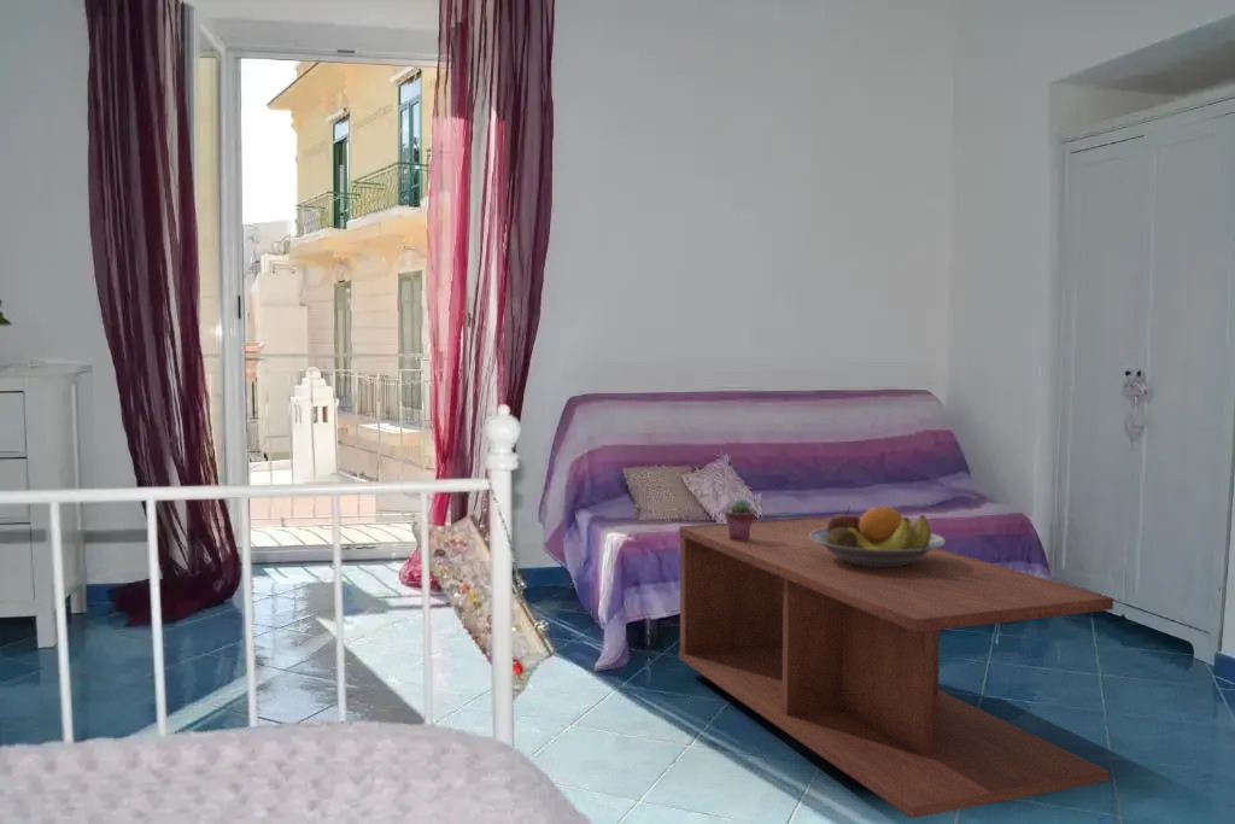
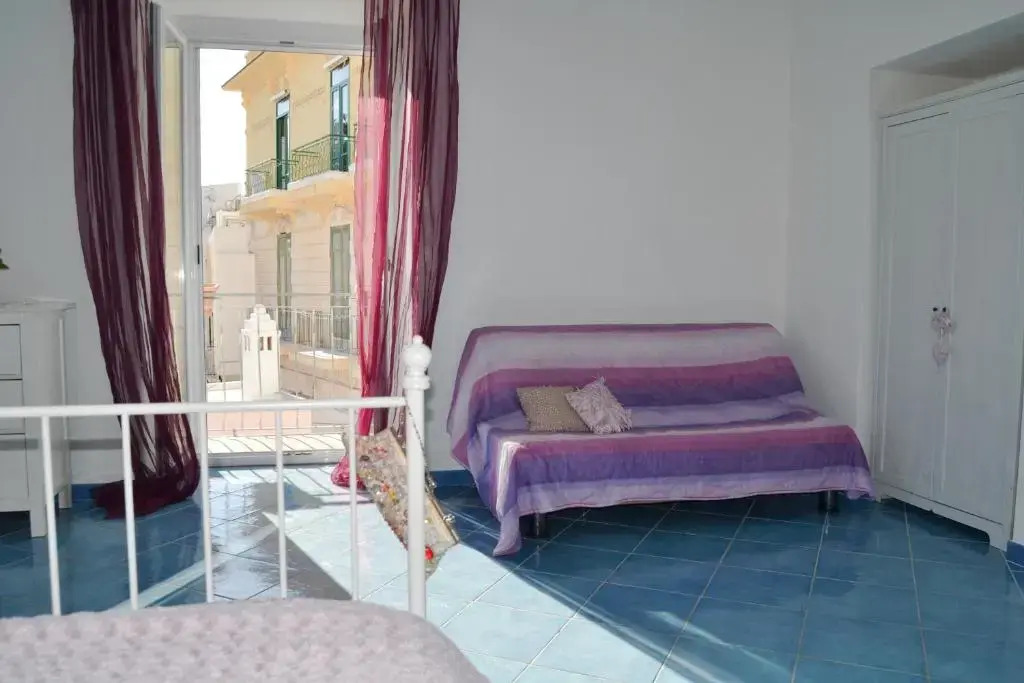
- potted succulent [724,498,756,540]
- coffee table [678,515,1114,819]
- fruit bowl [809,505,947,567]
